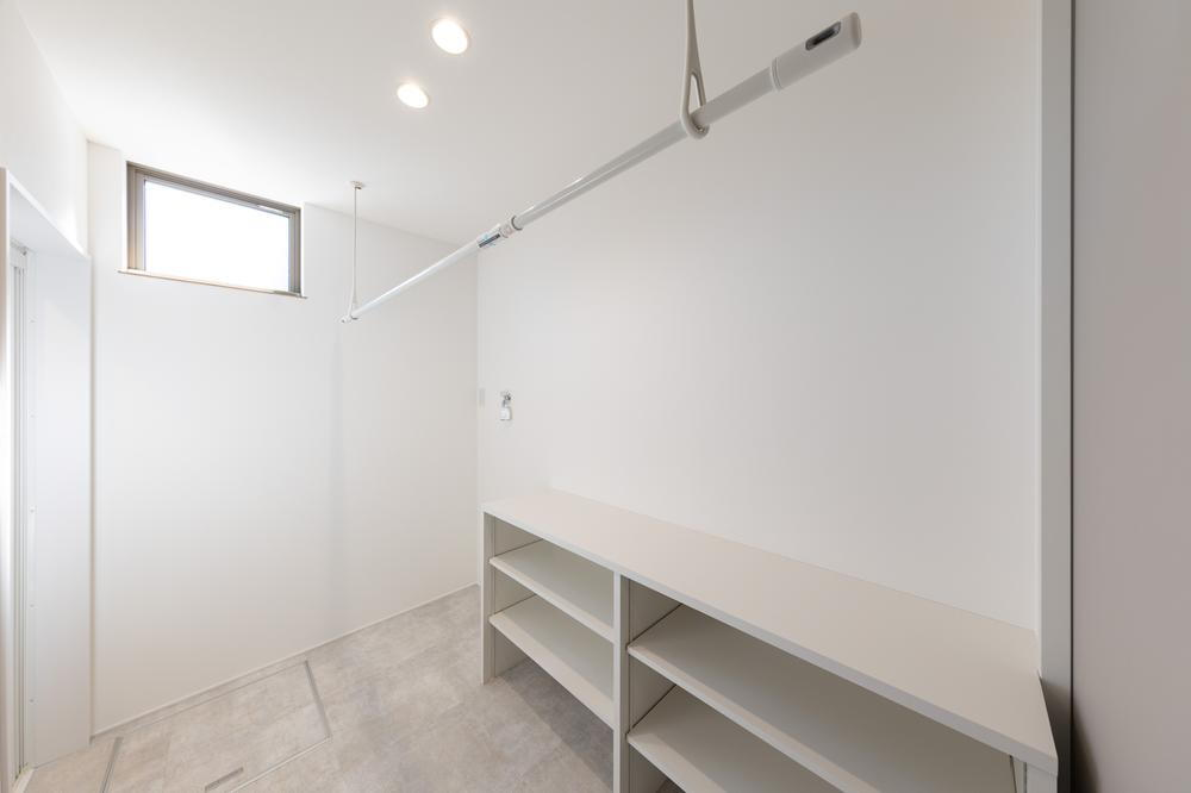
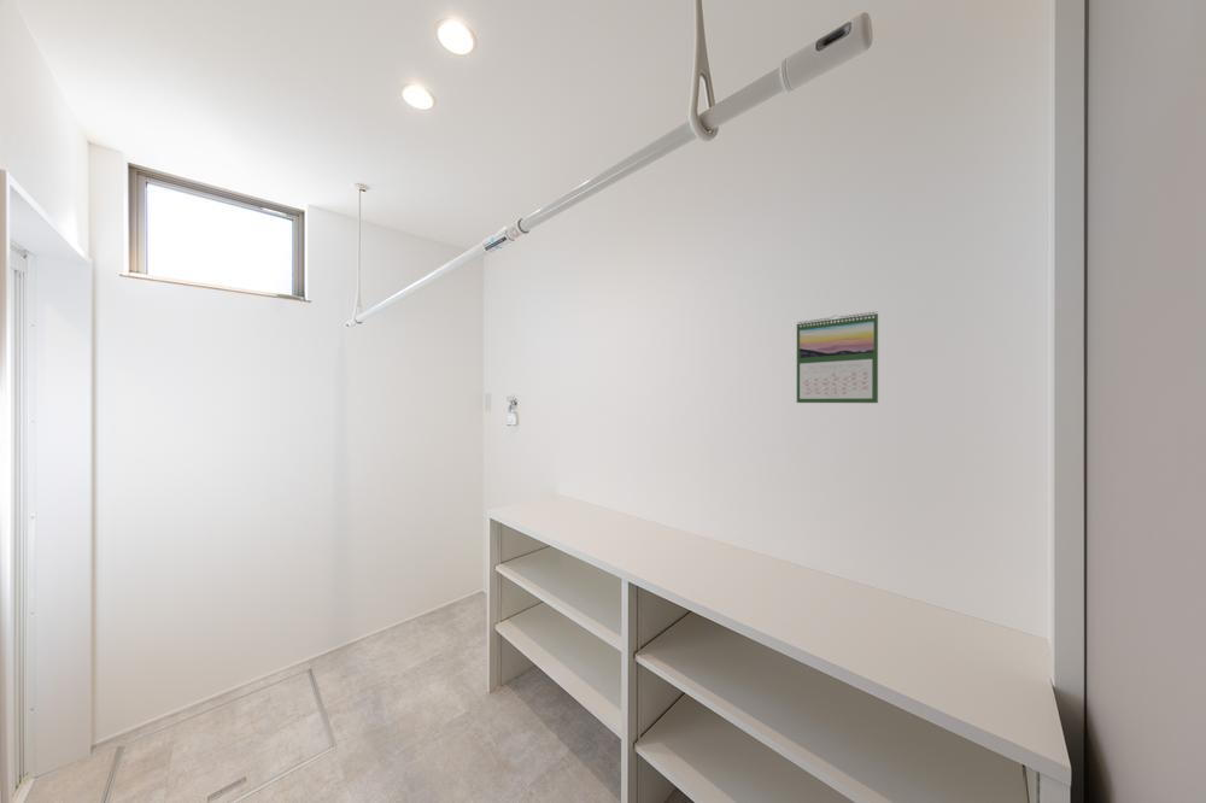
+ calendar [796,310,879,404]
